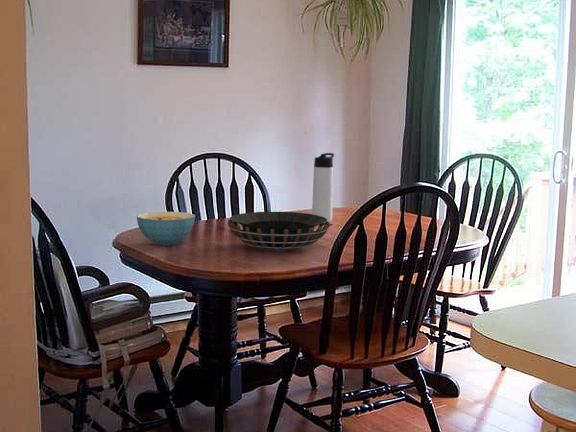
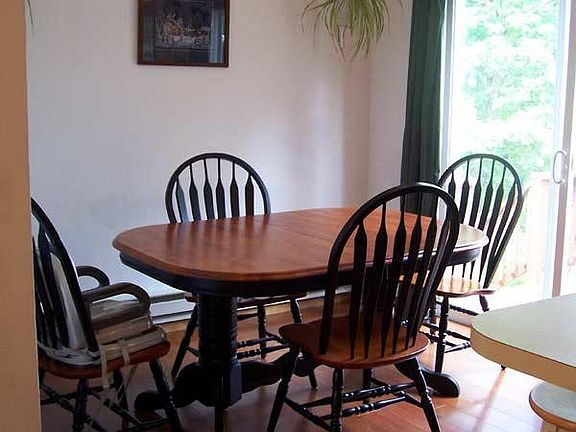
- thermos bottle [311,152,335,224]
- decorative bowl [226,211,333,252]
- cereal bowl [136,211,196,246]
